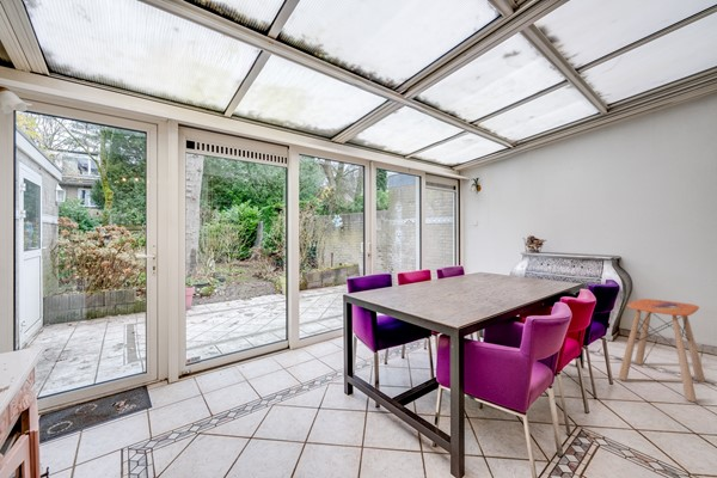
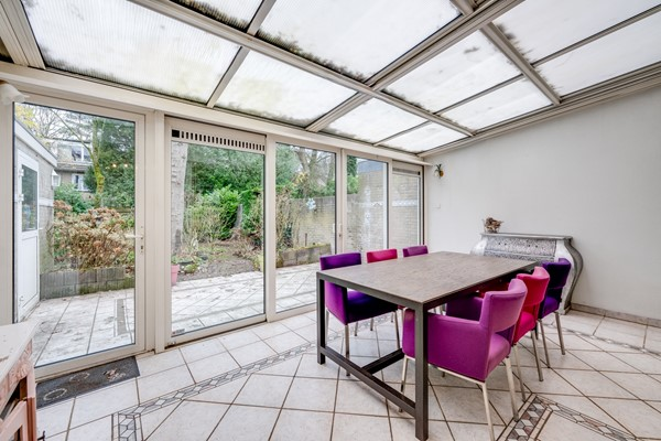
- side table [617,298,706,403]
